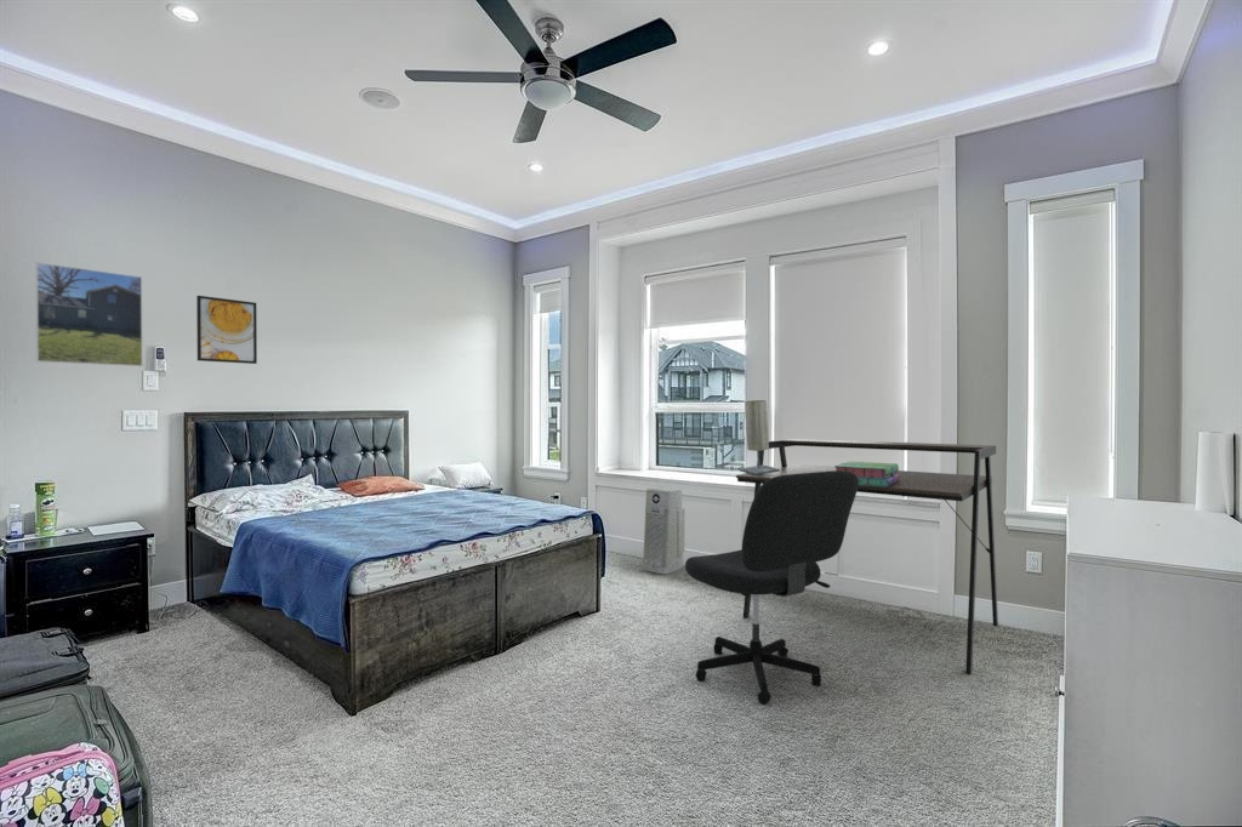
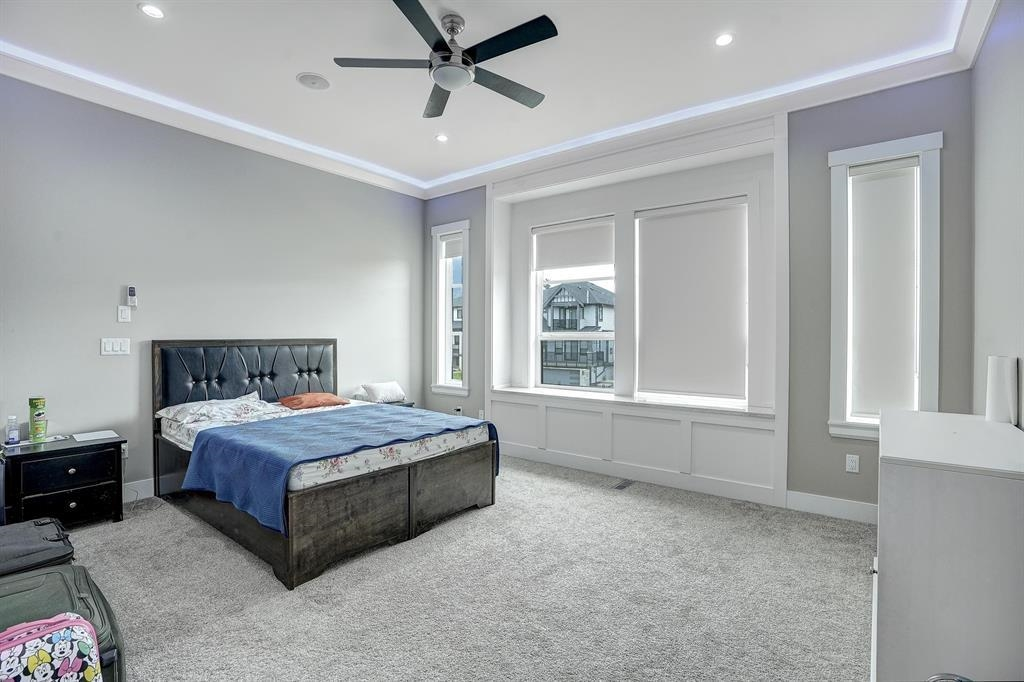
- stack of books [833,461,900,487]
- table lamp [739,399,780,475]
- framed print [195,295,258,365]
- desk [735,438,999,675]
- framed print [34,261,144,367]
- office chair [684,470,859,705]
- air purifier [642,486,685,575]
